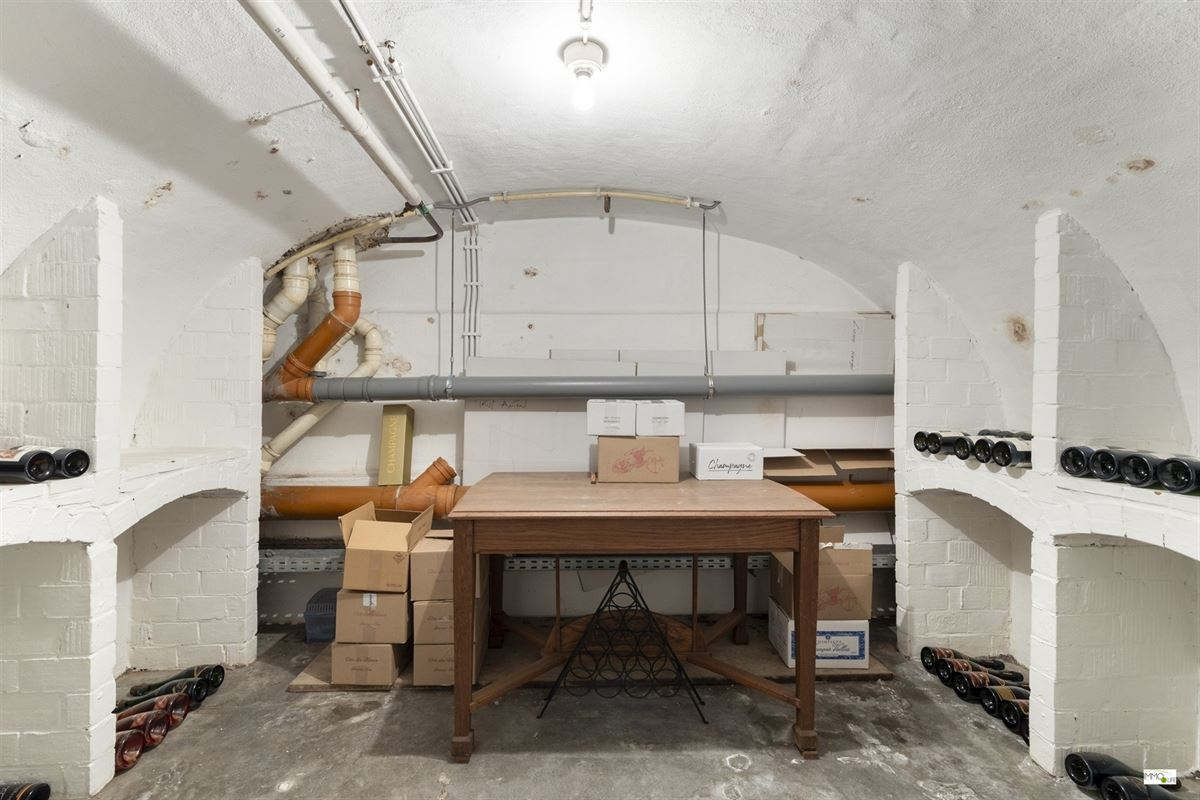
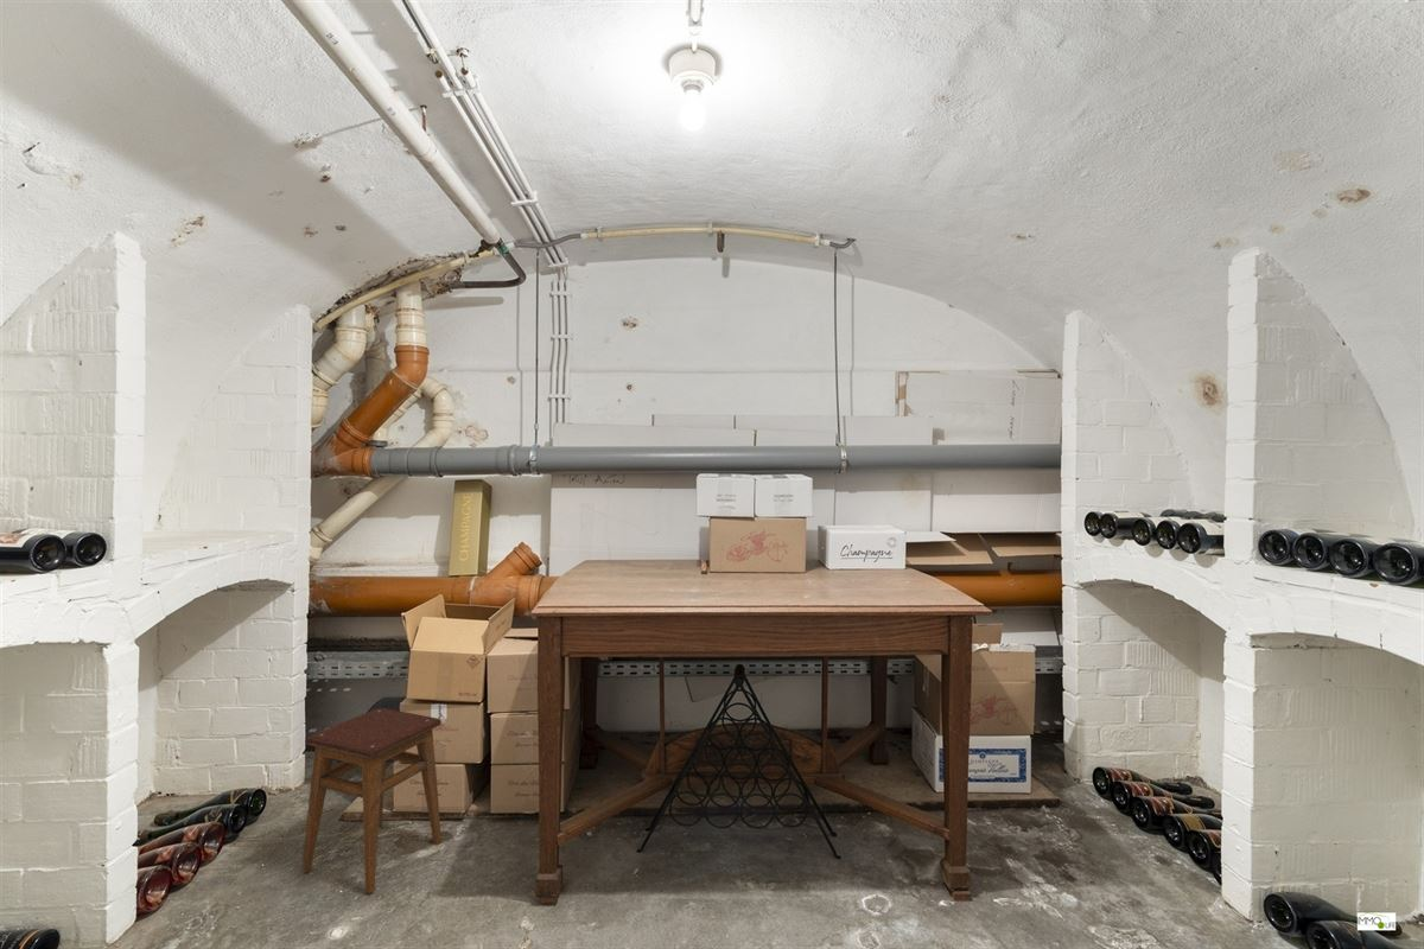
+ stool [300,707,443,894]
